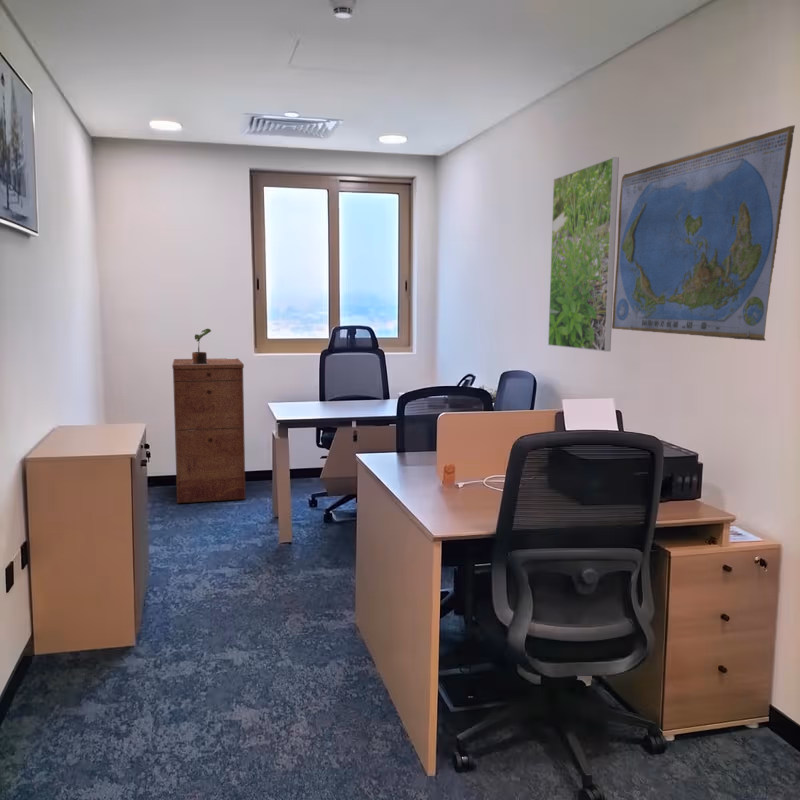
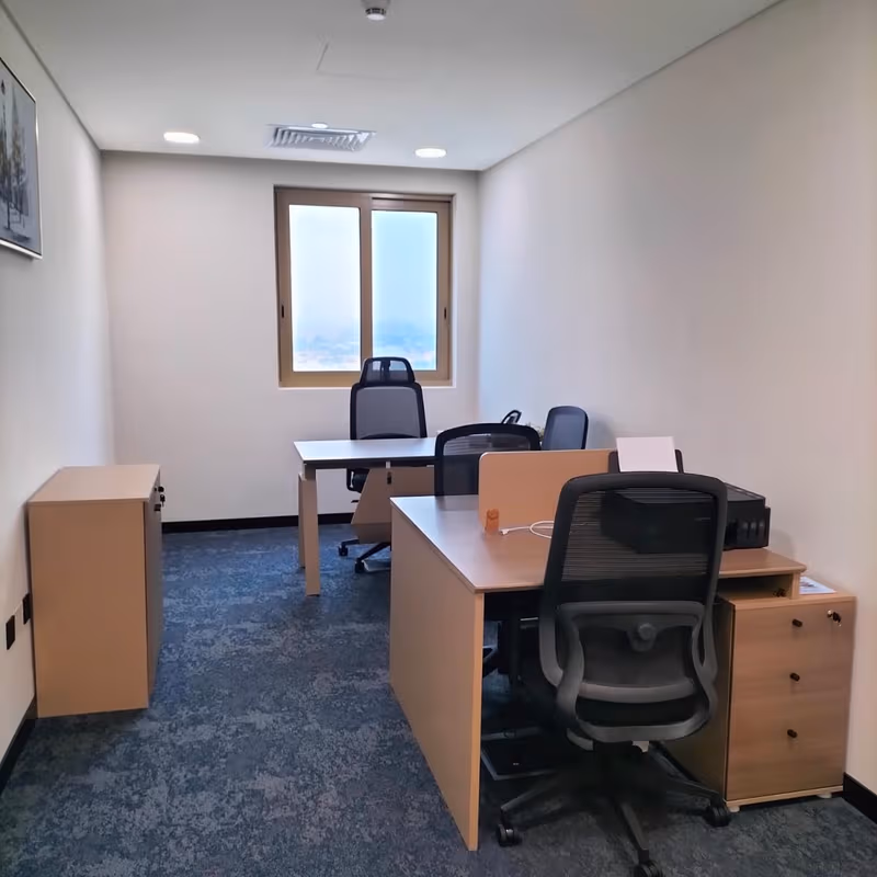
- world map [611,124,796,342]
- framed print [547,156,620,352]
- potted plant [191,328,212,364]
- filing cabinet [171,357,246,504]
